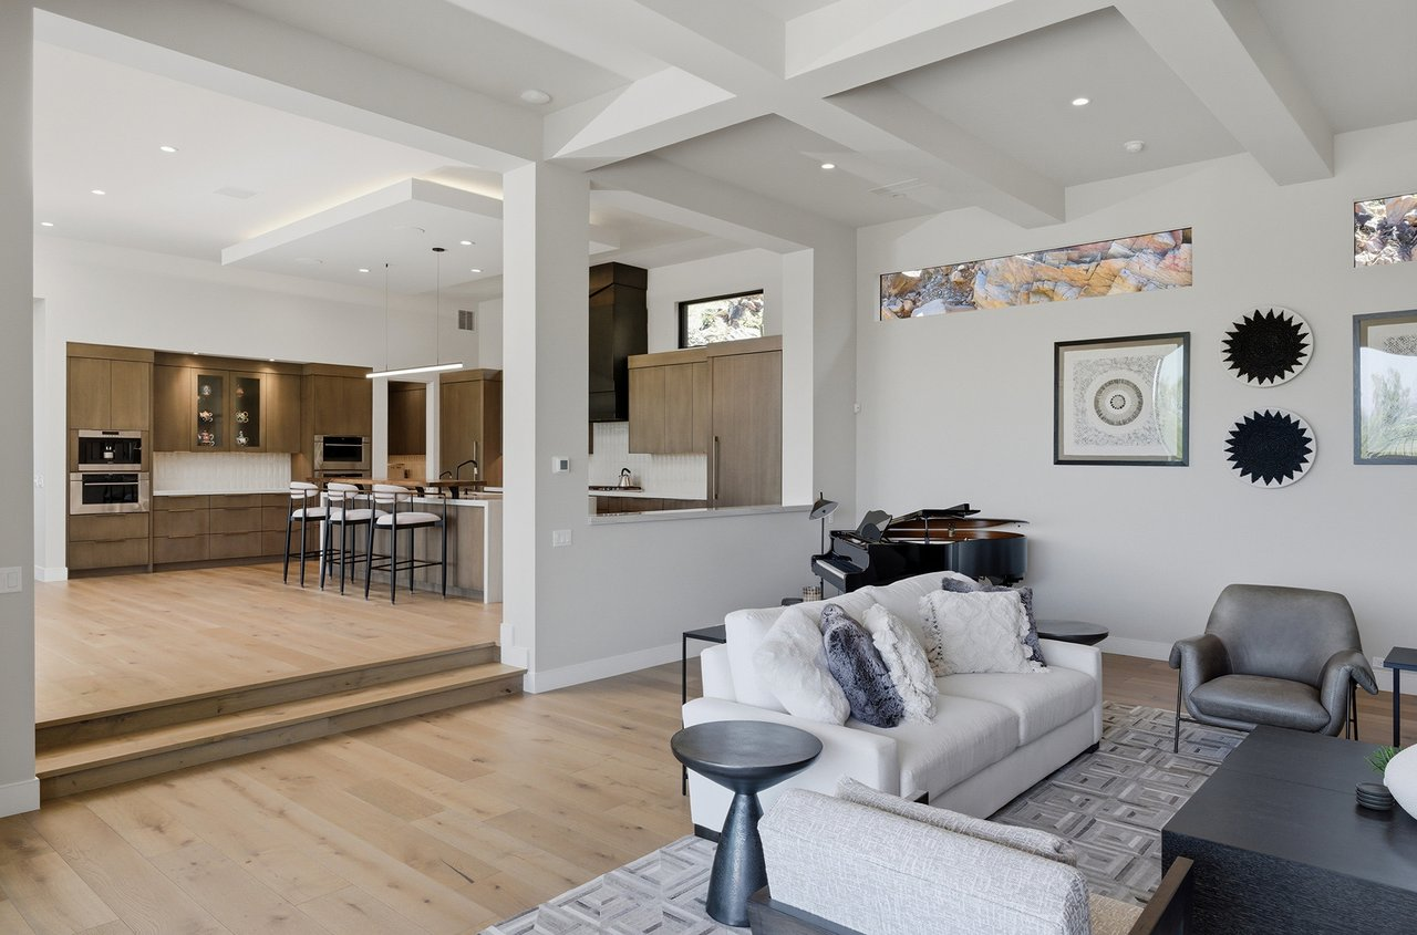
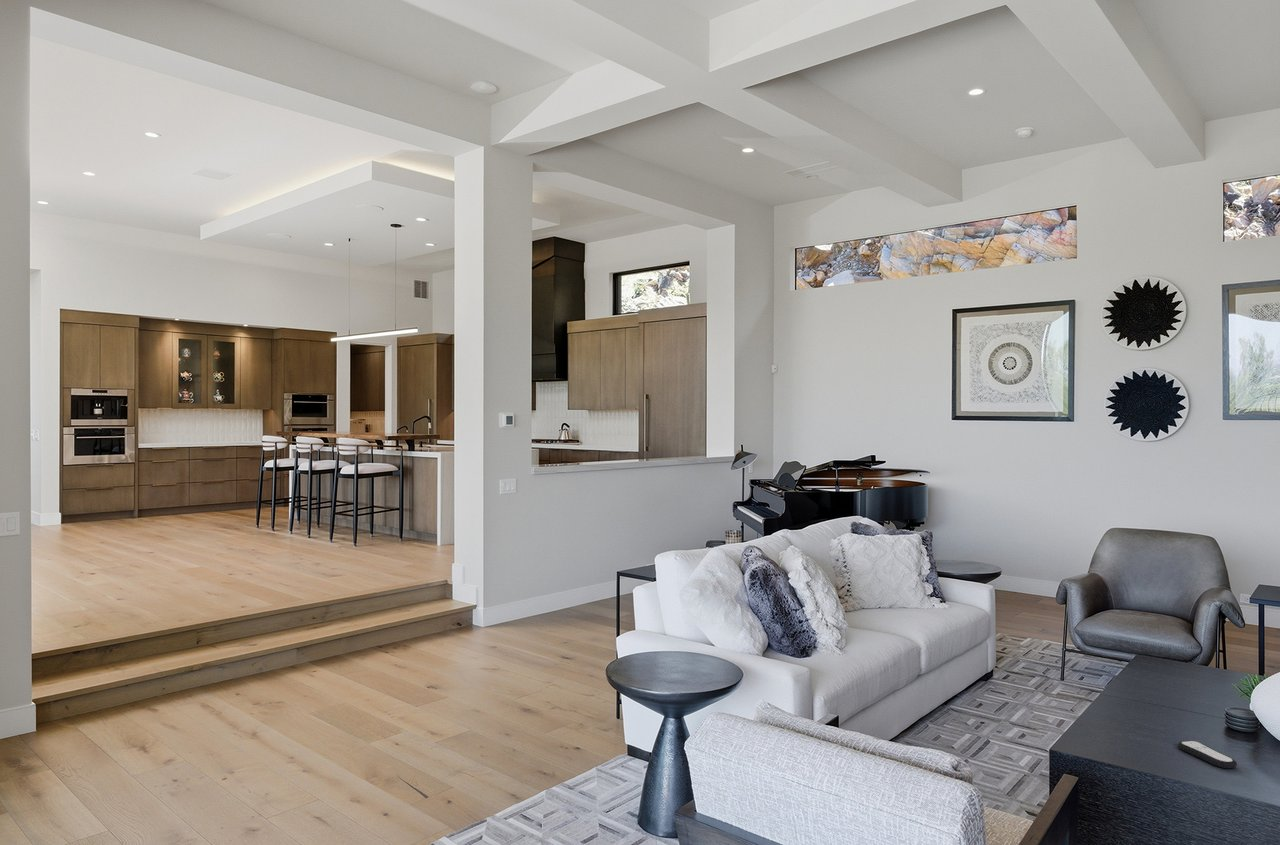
+ remote control [1177,740,1238,769]
